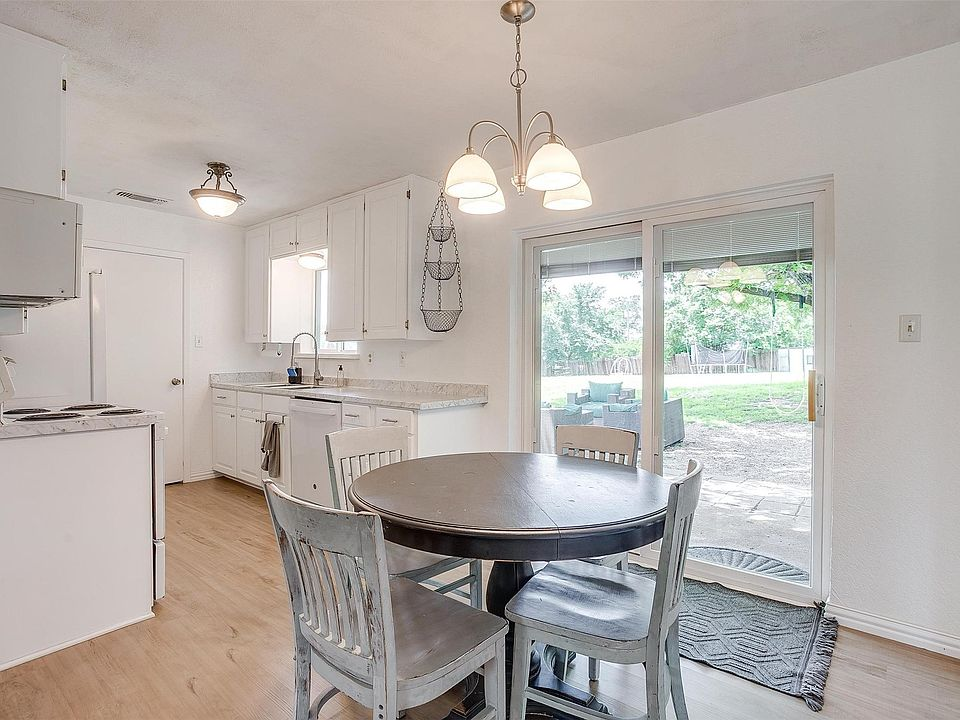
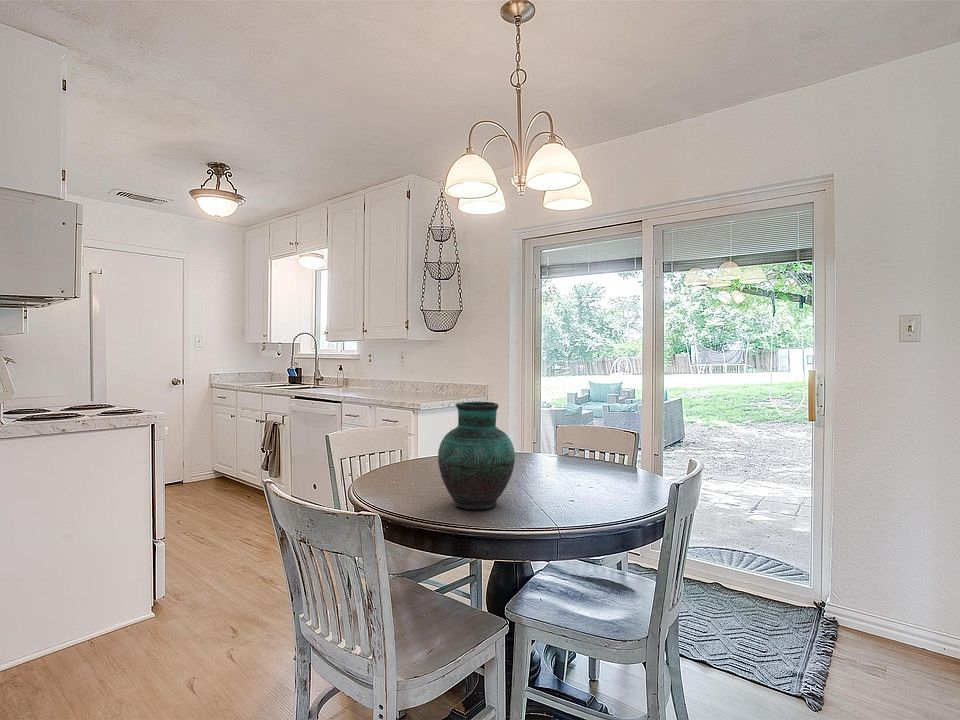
+ vase [437,401,516,511]
